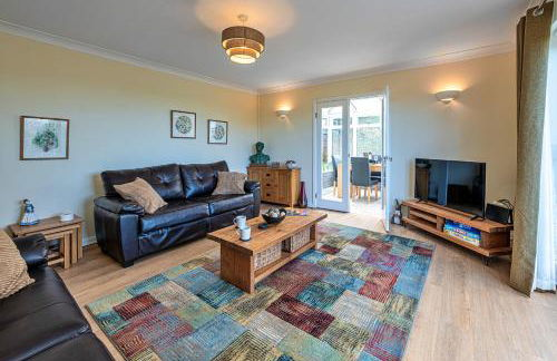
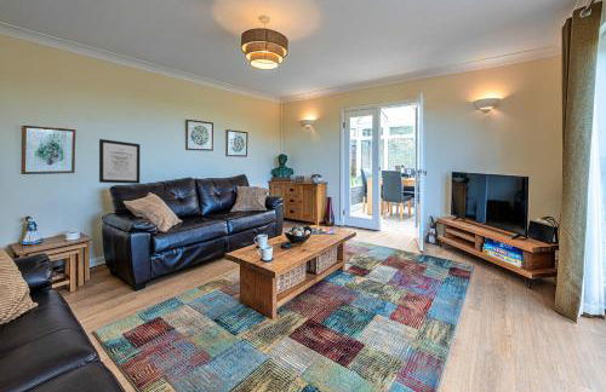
+ wall art [98,138,141,185]
